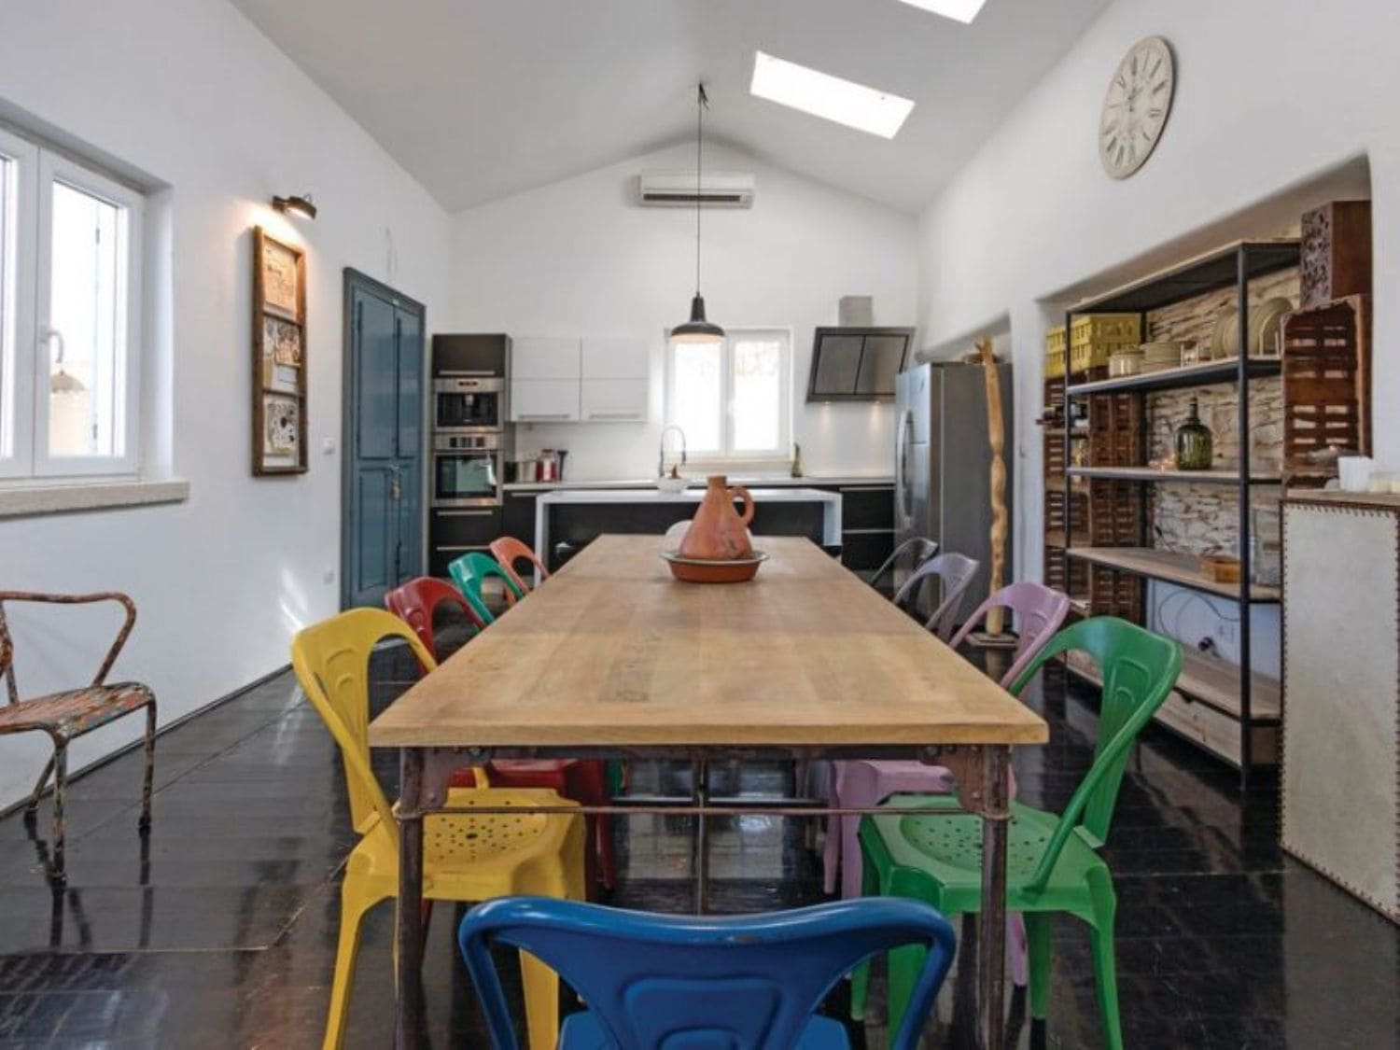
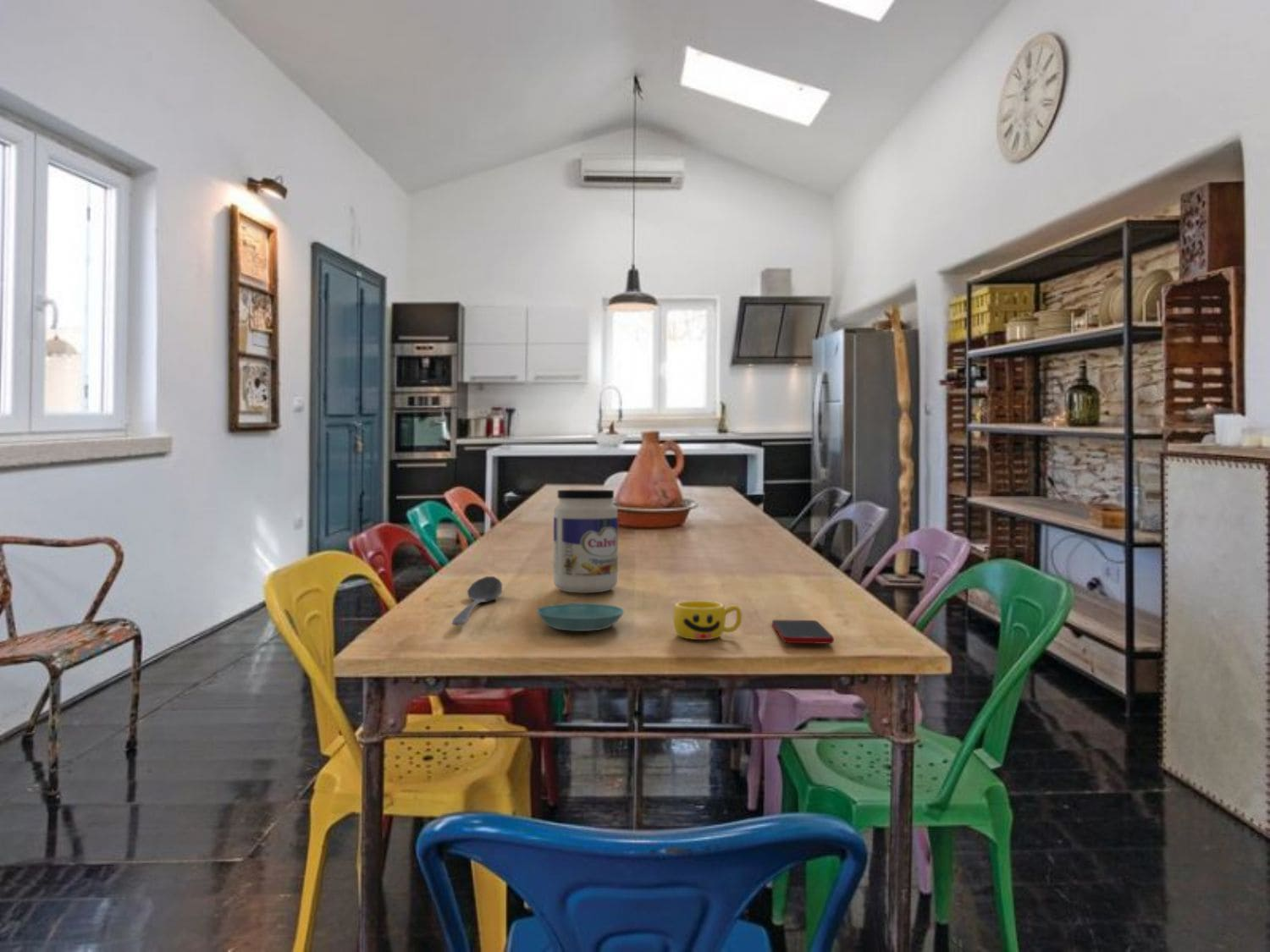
+ cell phone [771,619,835,644]
+ cup [672,600,743,641]
+ saucer [536,603,625,632]
+ jar [553,489,619,594]
+ stirrer [451,575,503,626]
